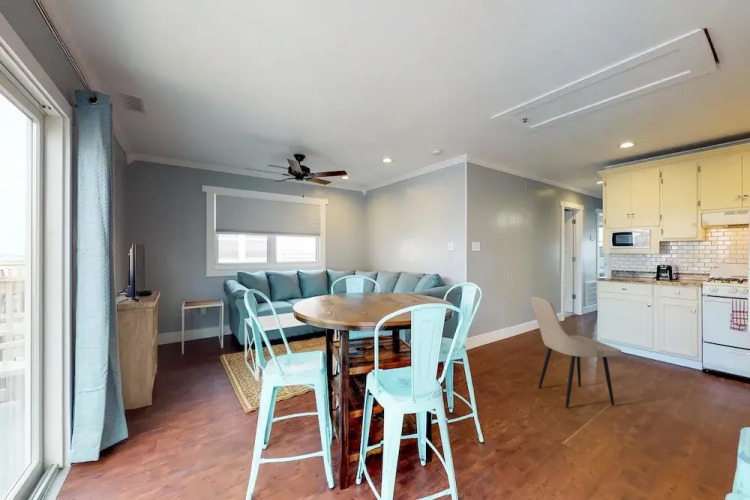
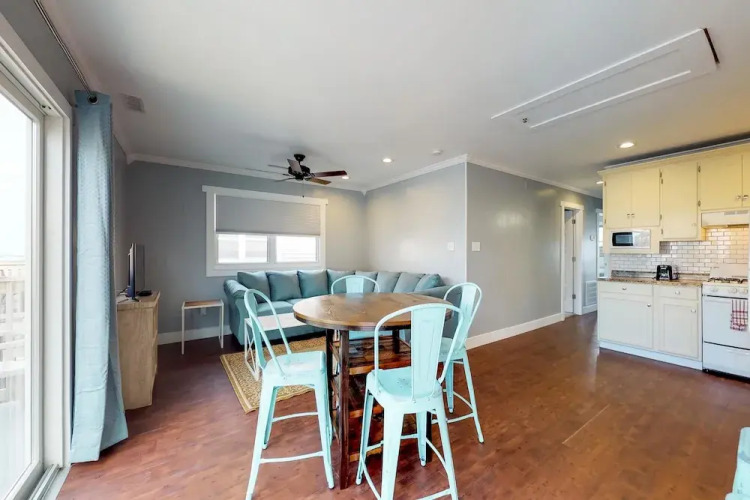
- dining chair [530,295,623,409]
